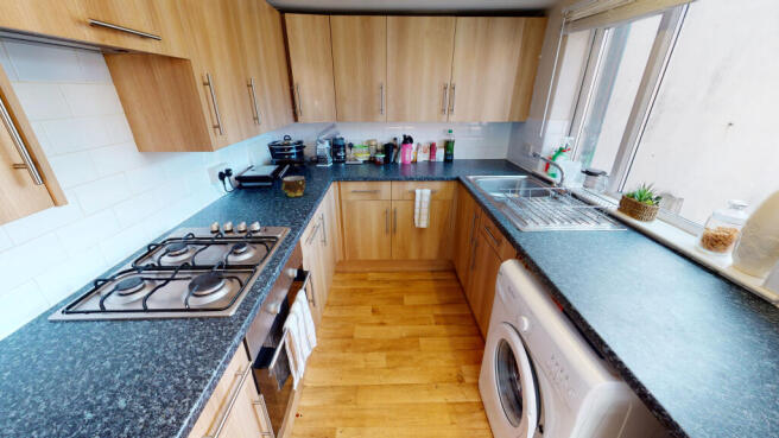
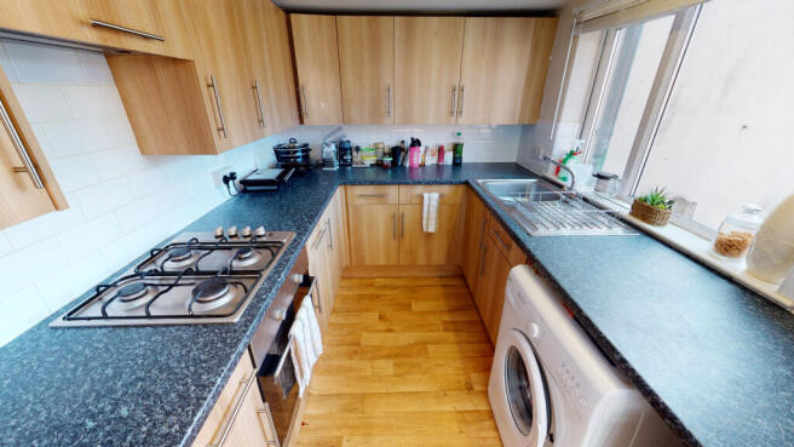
- cup [280,174,306,198]
